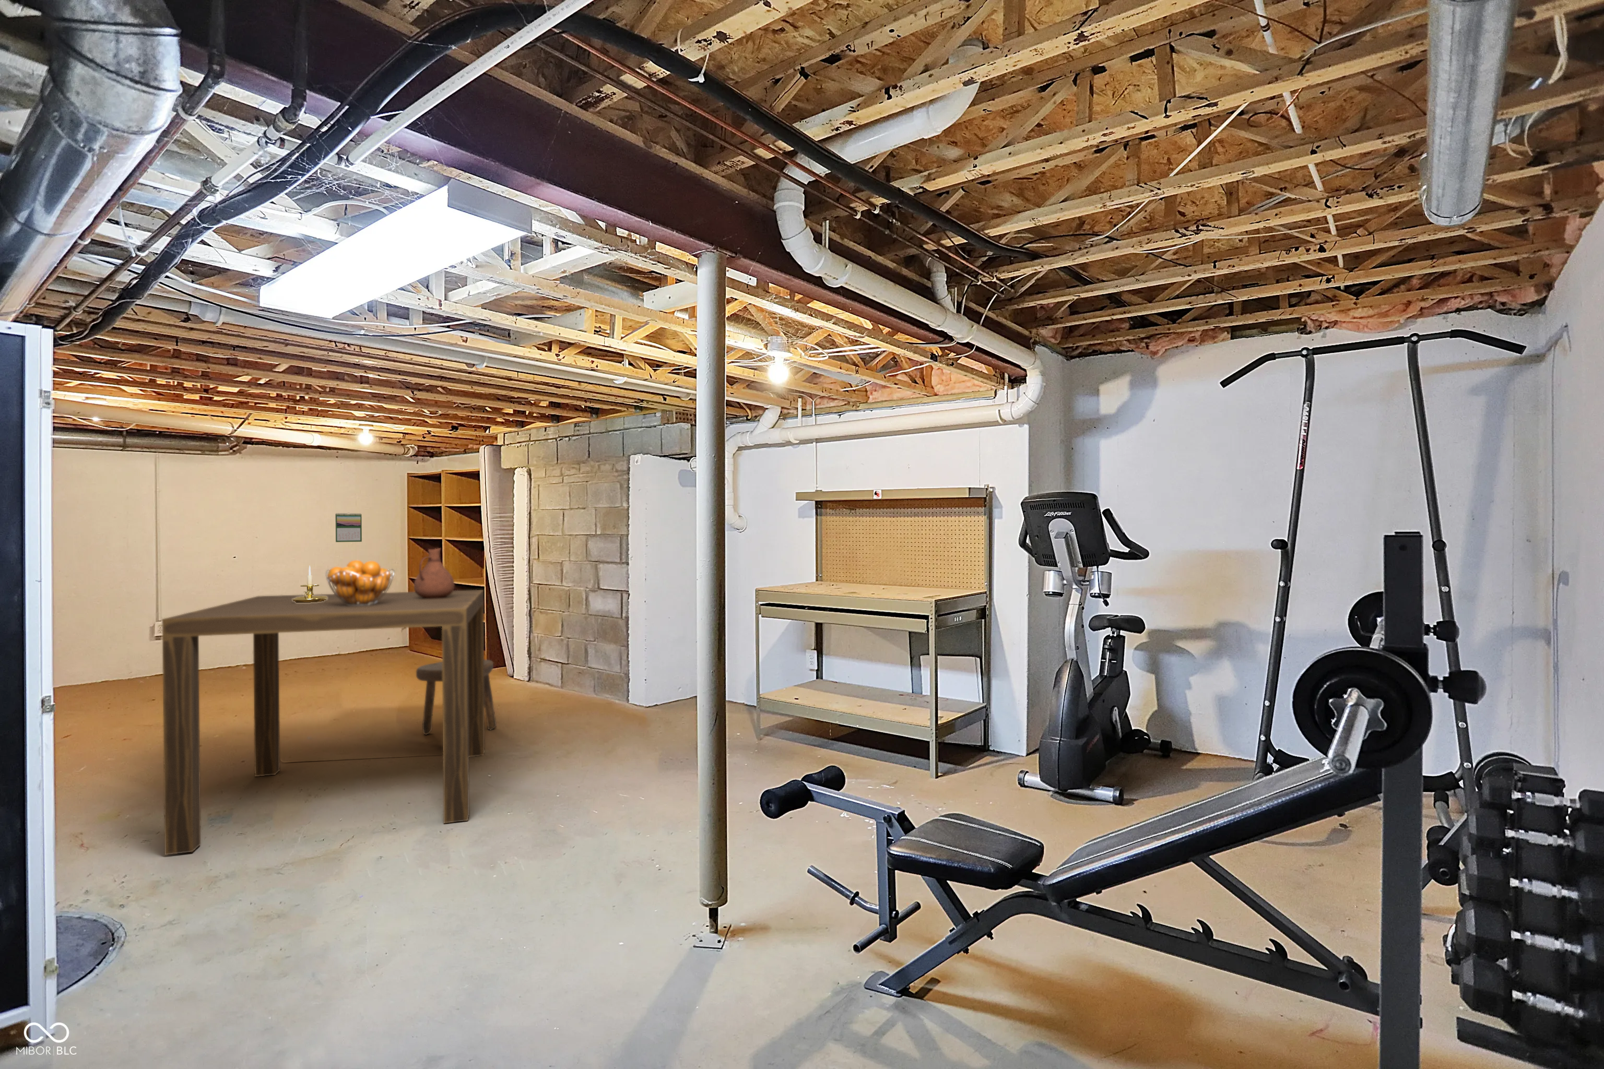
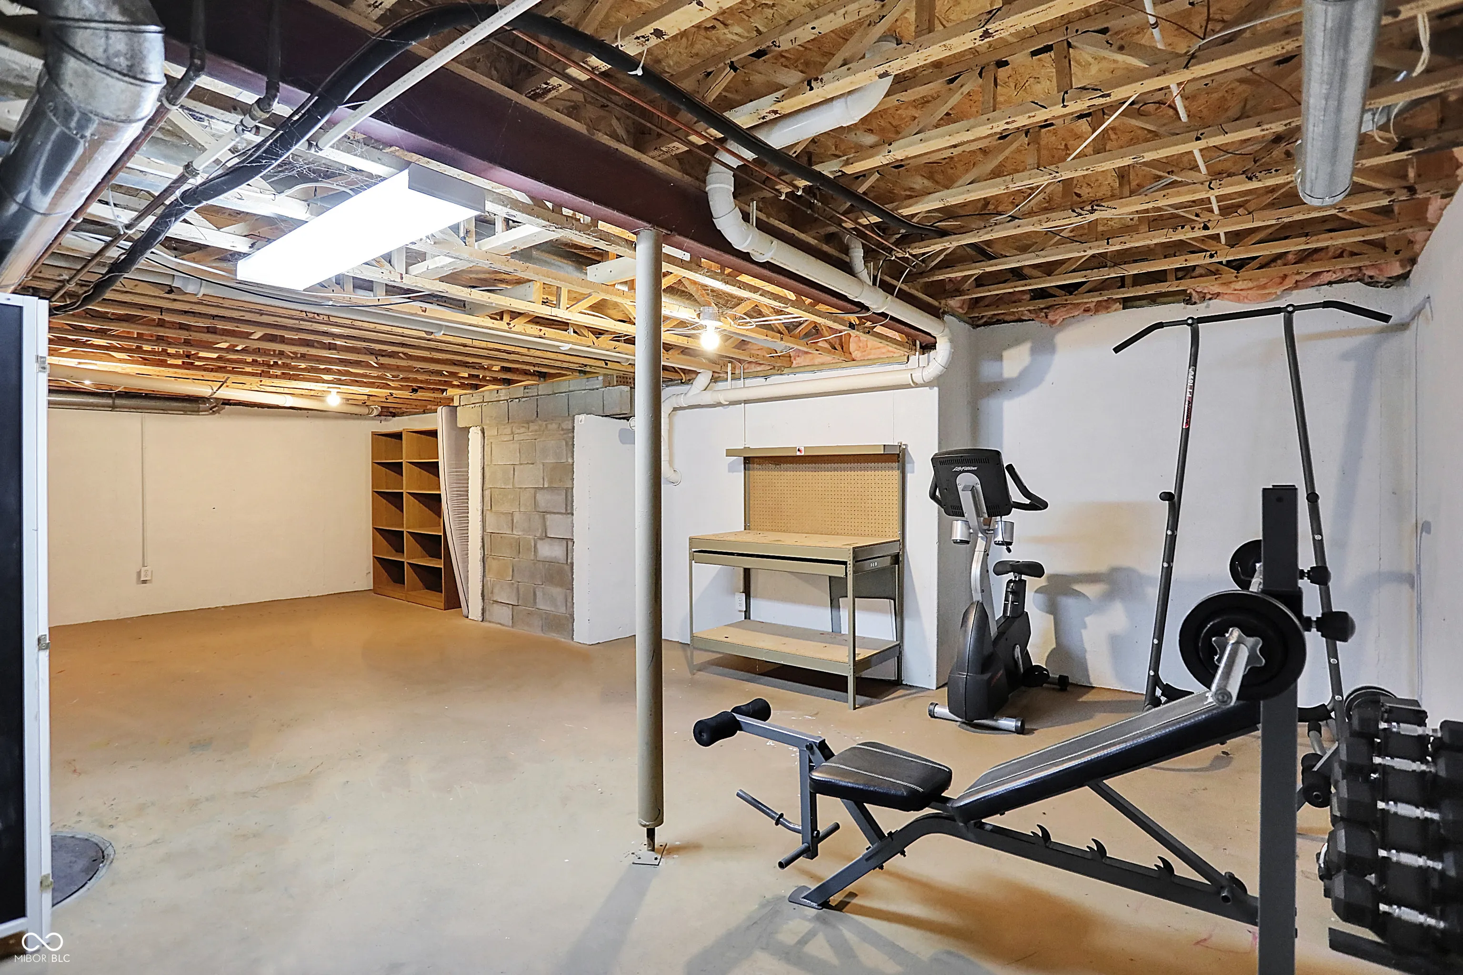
- fruit basket [326,560,395,606]
- candle holder [292,566,327,603]
- calendar [334,512,363,543]
- pitcher [413,548,455,599]
- dining table [161,589,485,855]
- stool [415,660,496,735]
